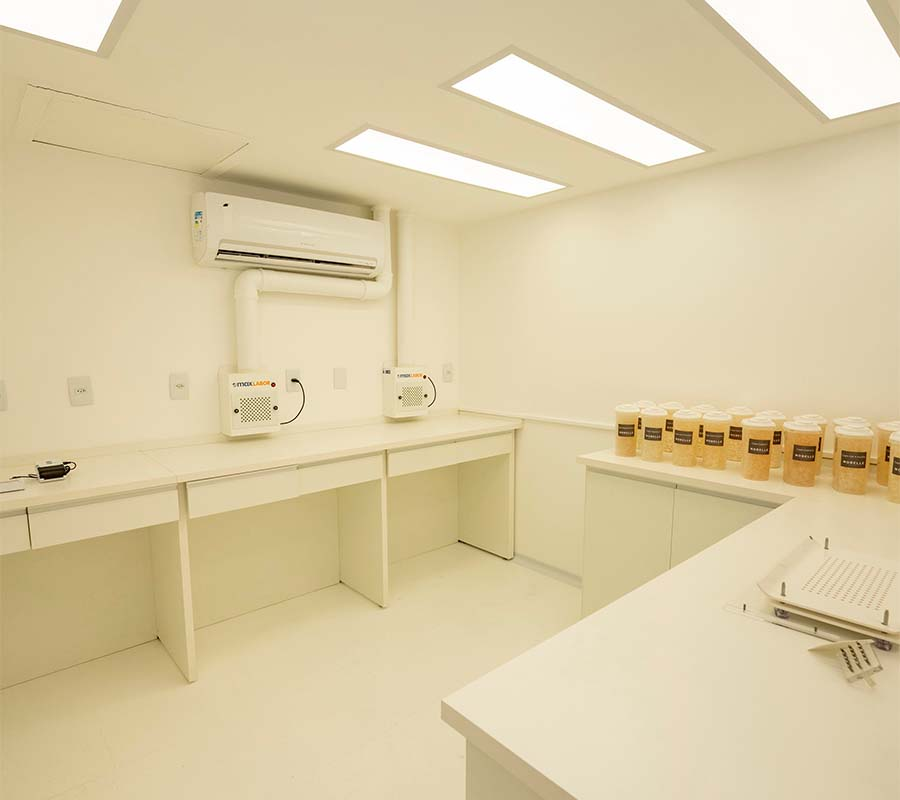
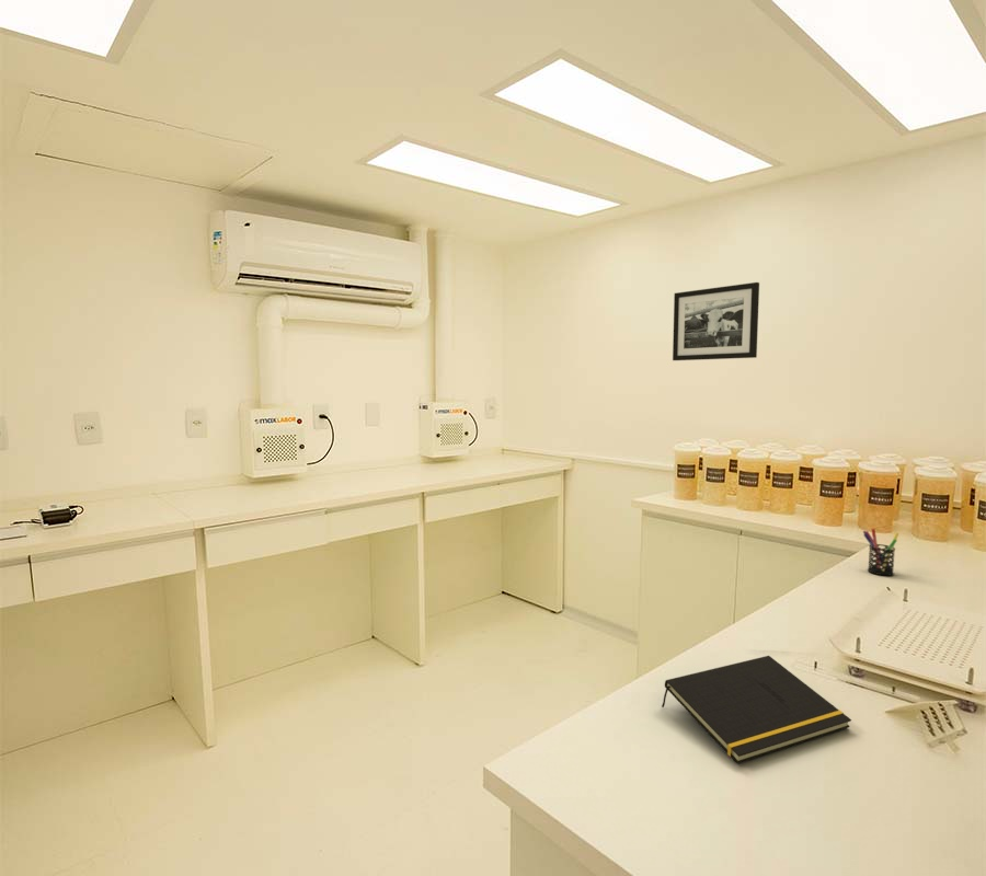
+ pen holder [862,528,899,577]
+ notepad [661,655,852,764]
+ picture frame [672,281,760,361]
